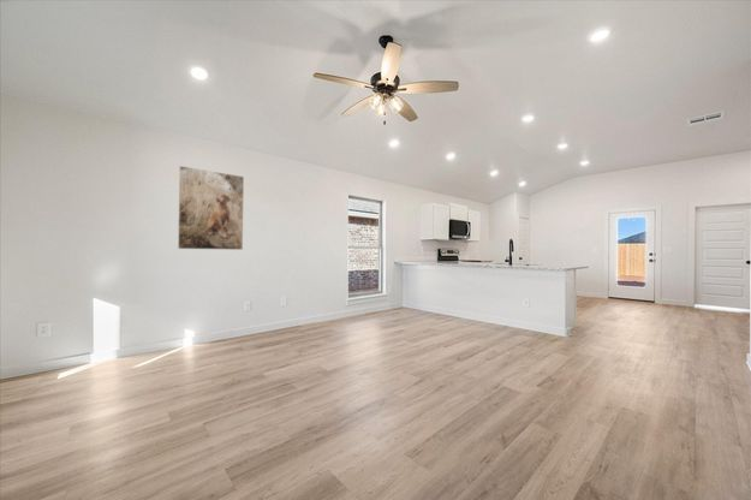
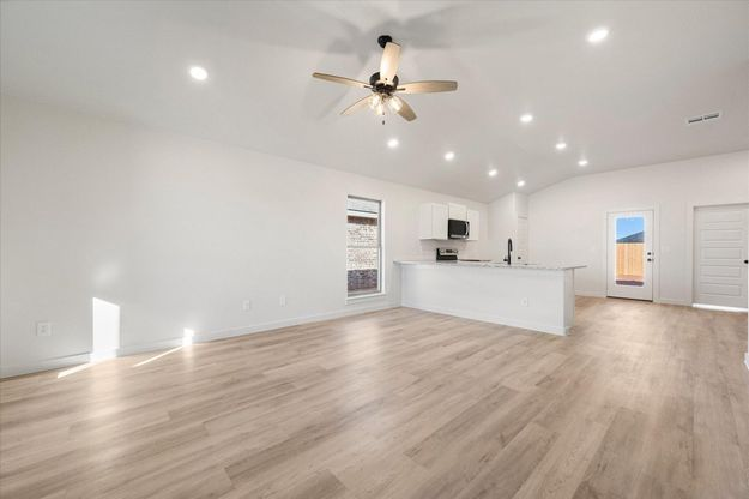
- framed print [177,165,245,251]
